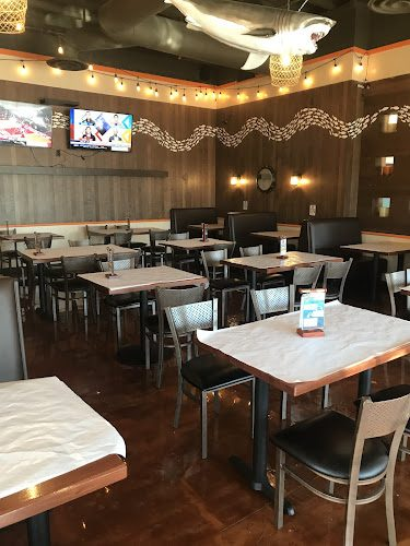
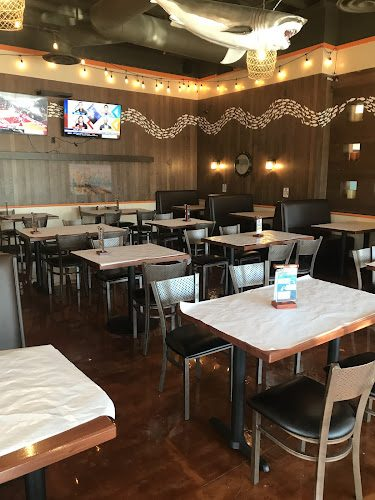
+ wall art [68,163,113,196]
